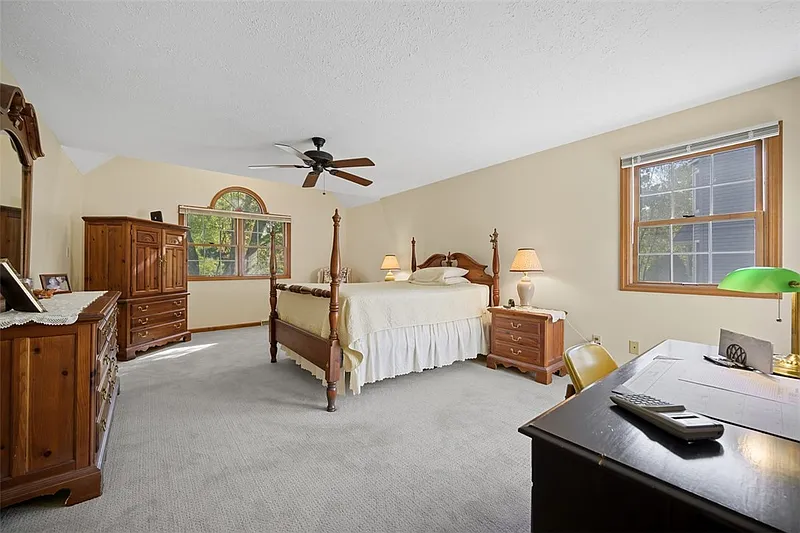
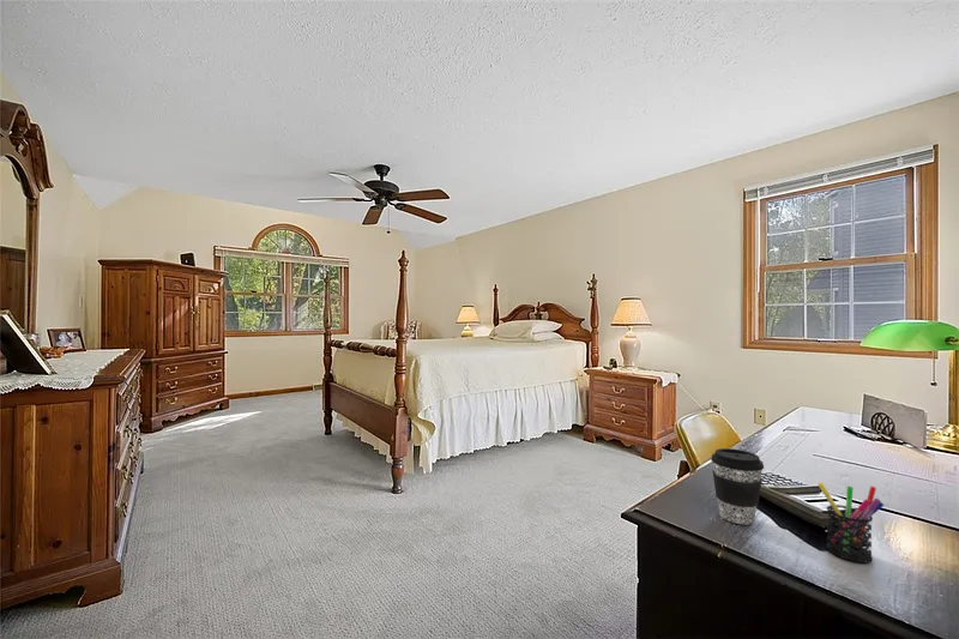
+ coffee cup [710,447,765,525]
+ pen holder [816,482,885,563]
